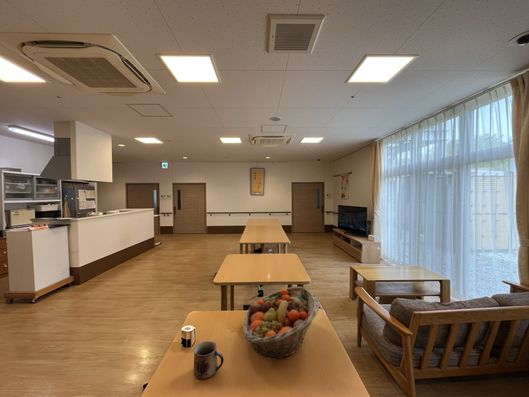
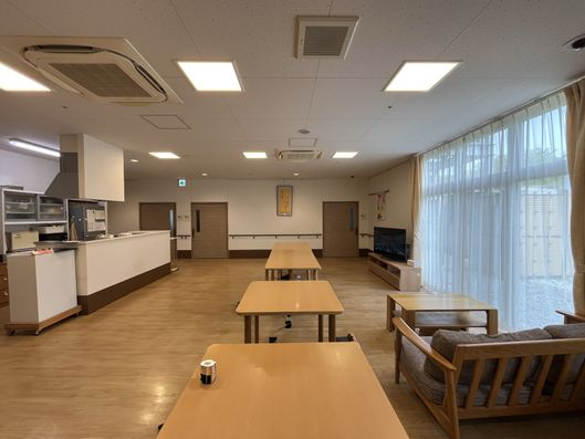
- fruit basket [242,286,320,361]
- mug [193,340,225,381]
